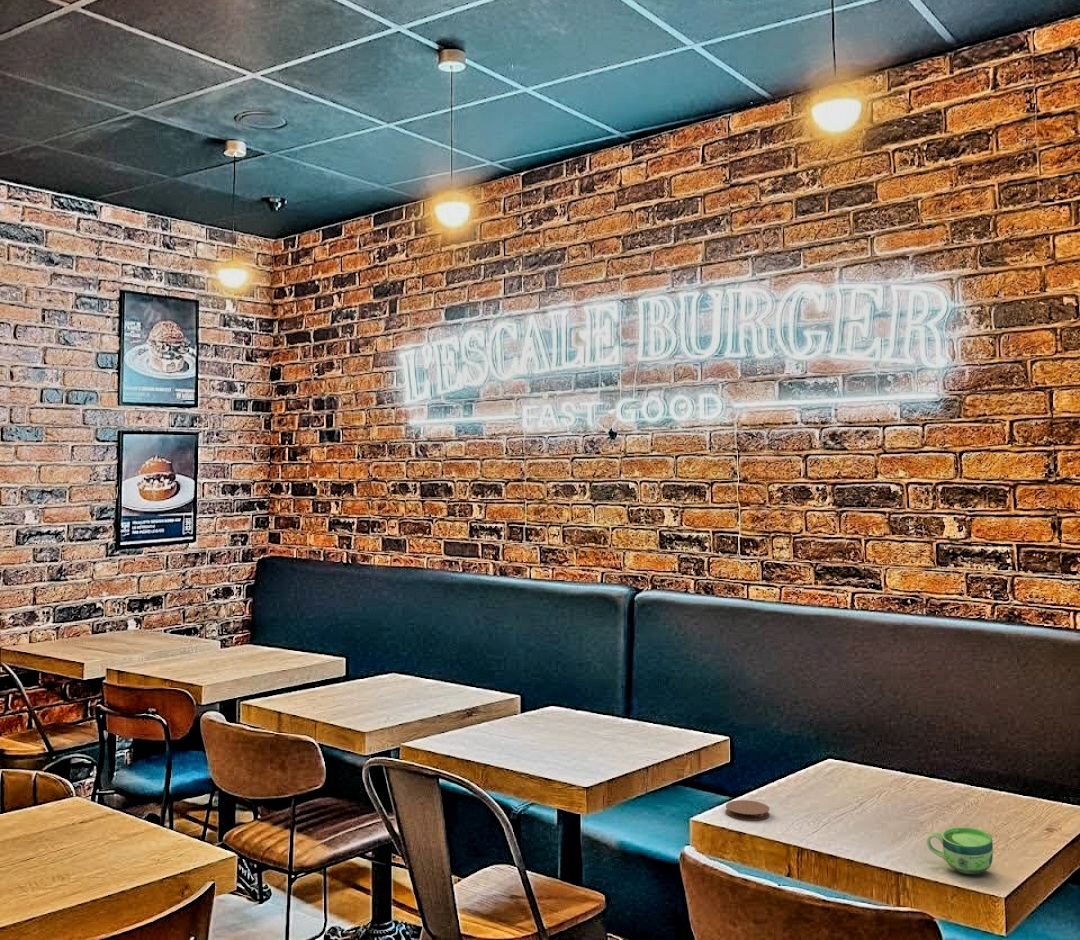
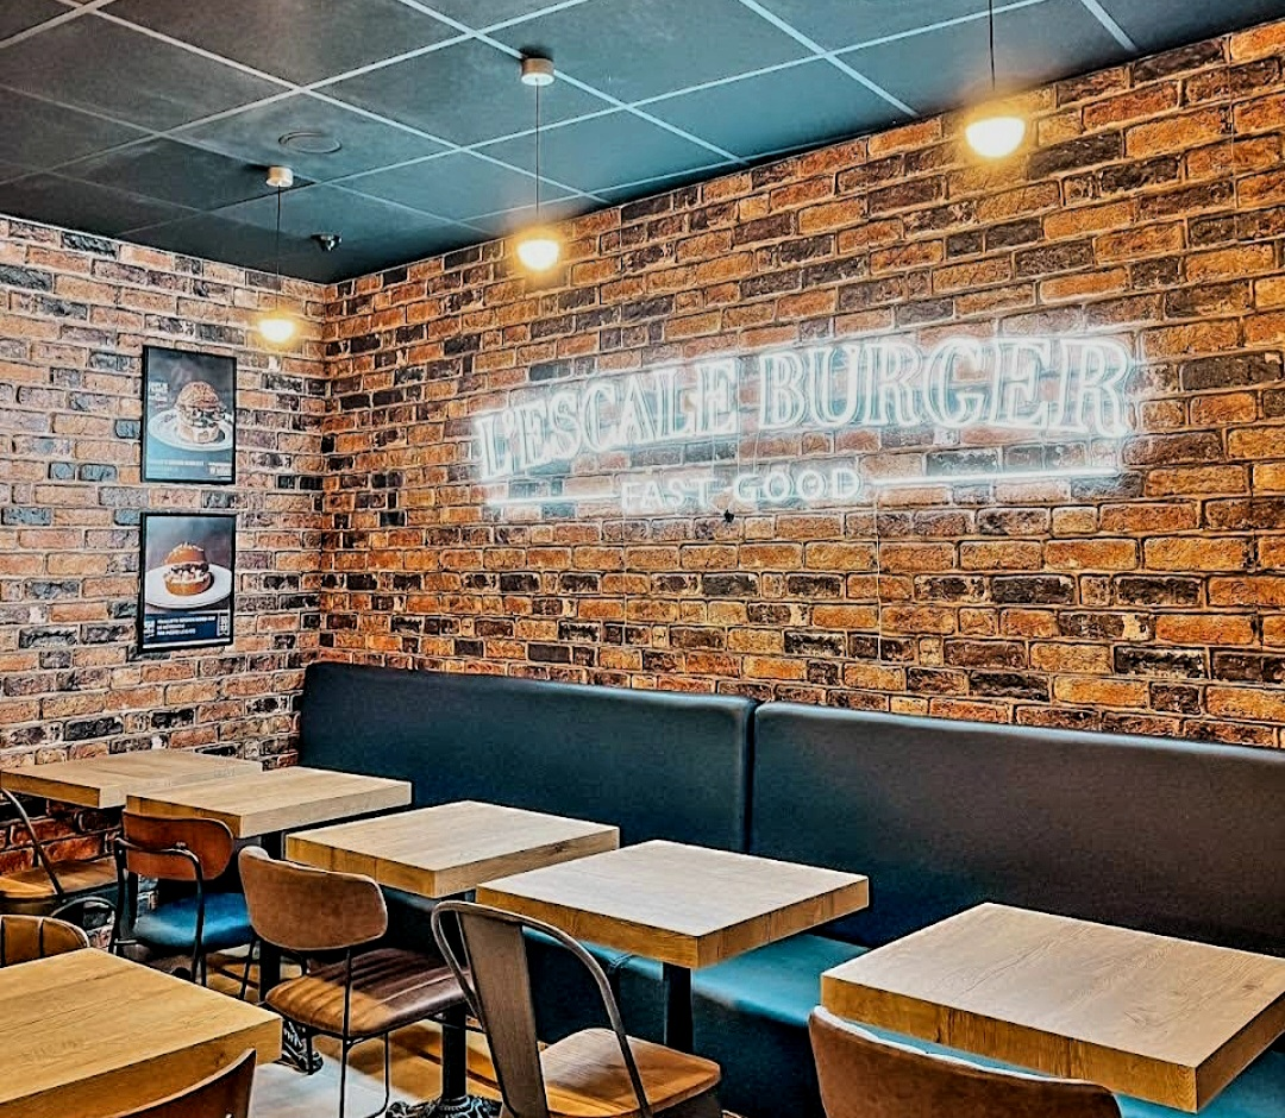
- coaster [725,799,771,821]
- cup [925,827,994,875]
